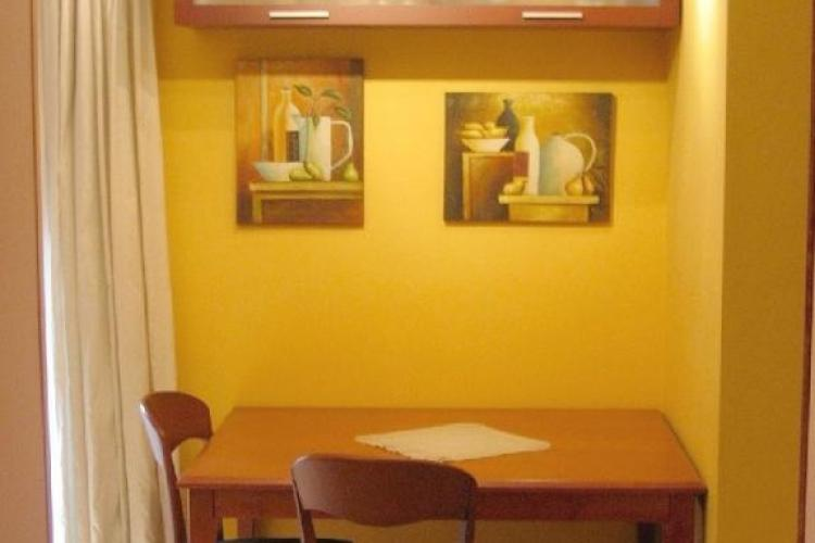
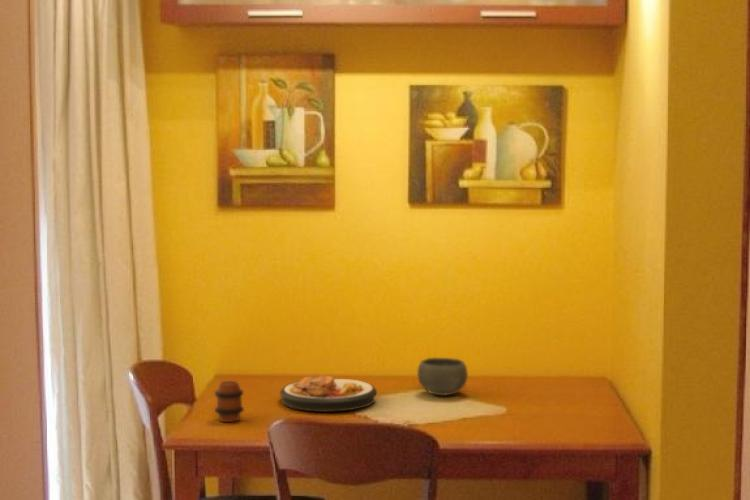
+ bowl [416,357,469,397]
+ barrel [214,380,245,423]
+ plate [279,374,378,412]
